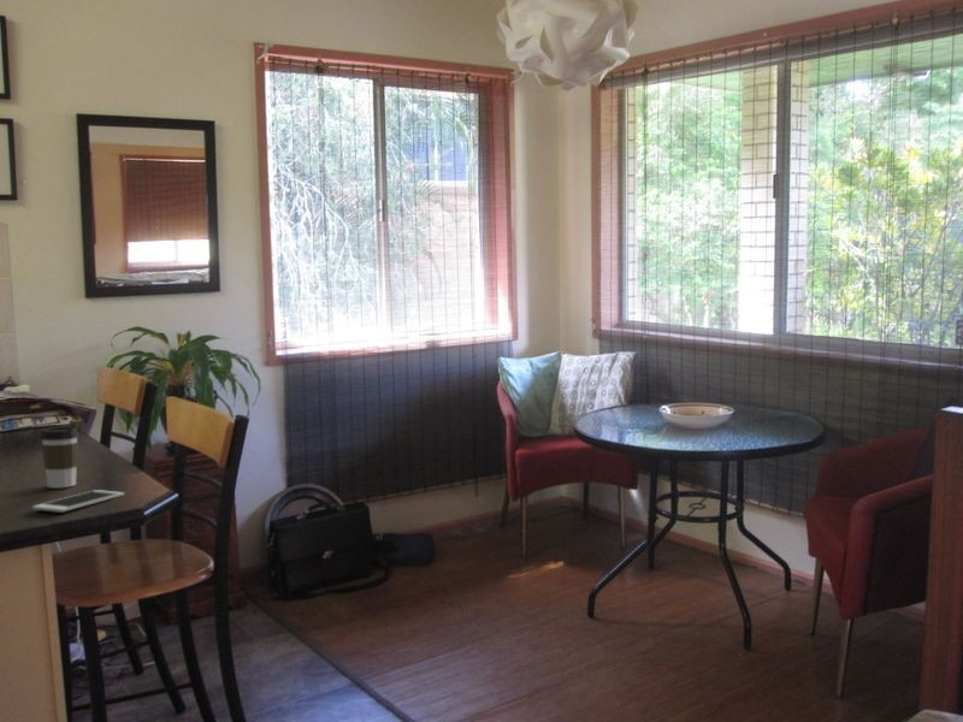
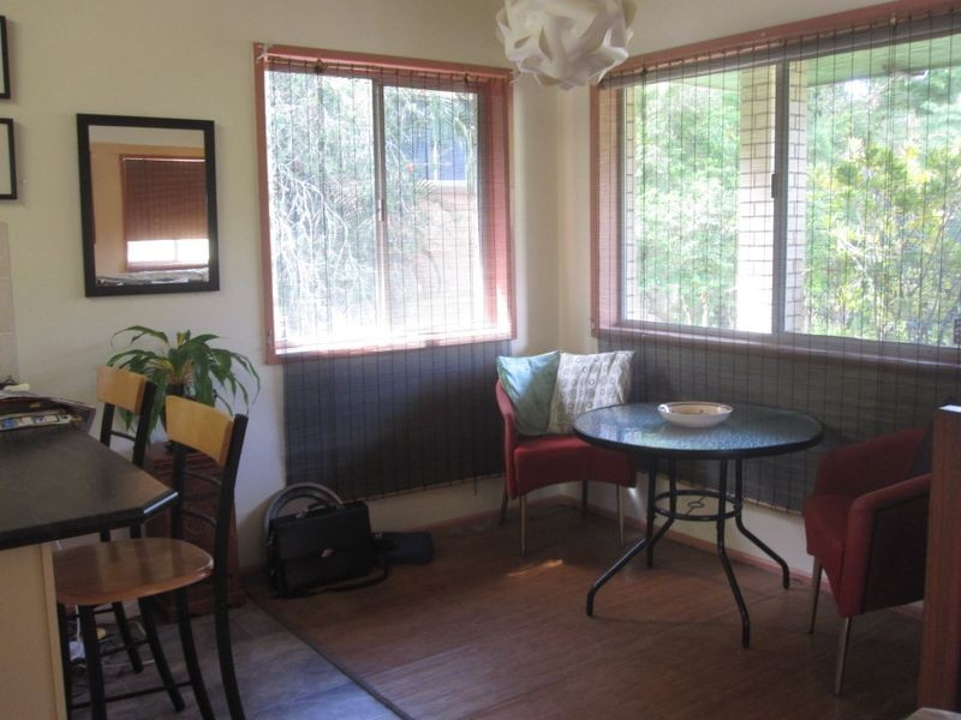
- coffee cup [39,426,79,490]
- cell phone [31,489,125,514]
